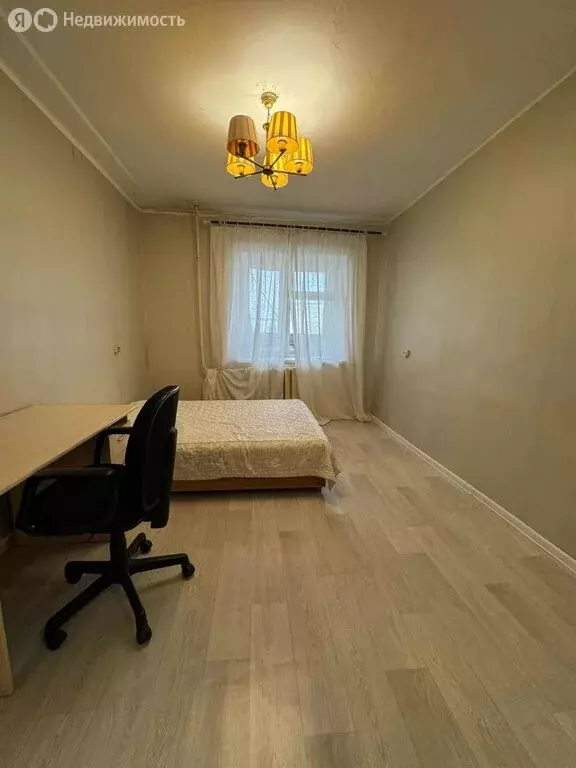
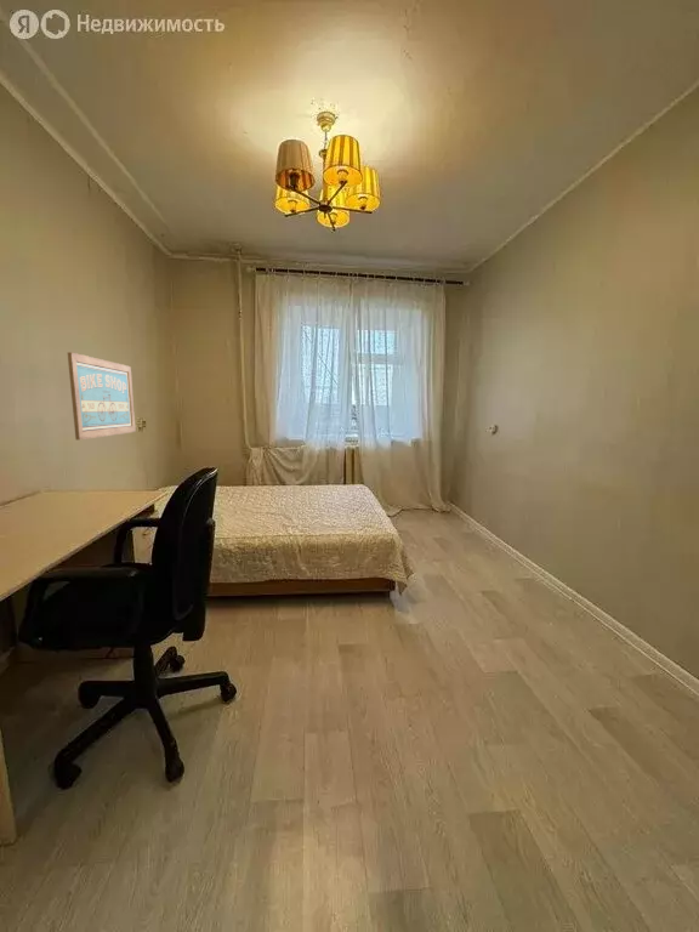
+ wall art [67,351,137,441]
